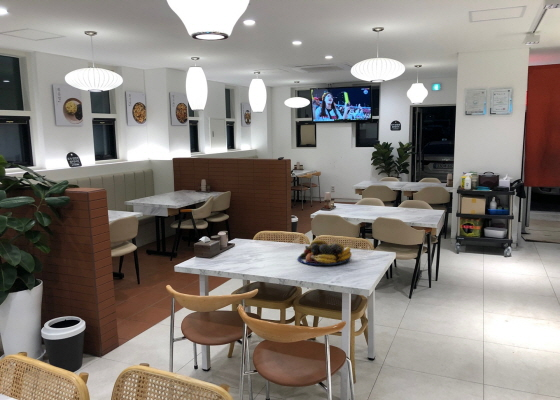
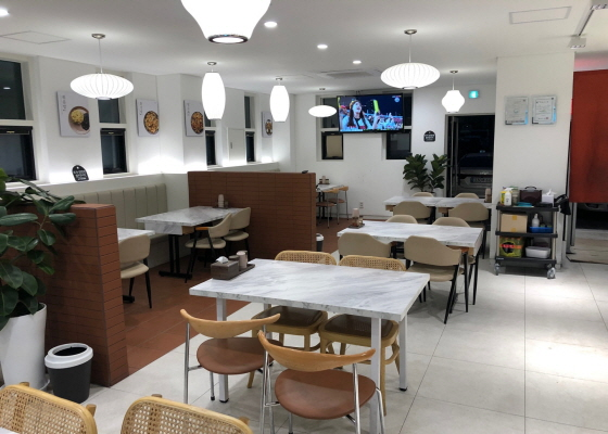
- fruit bowl [297,239,353,266]
